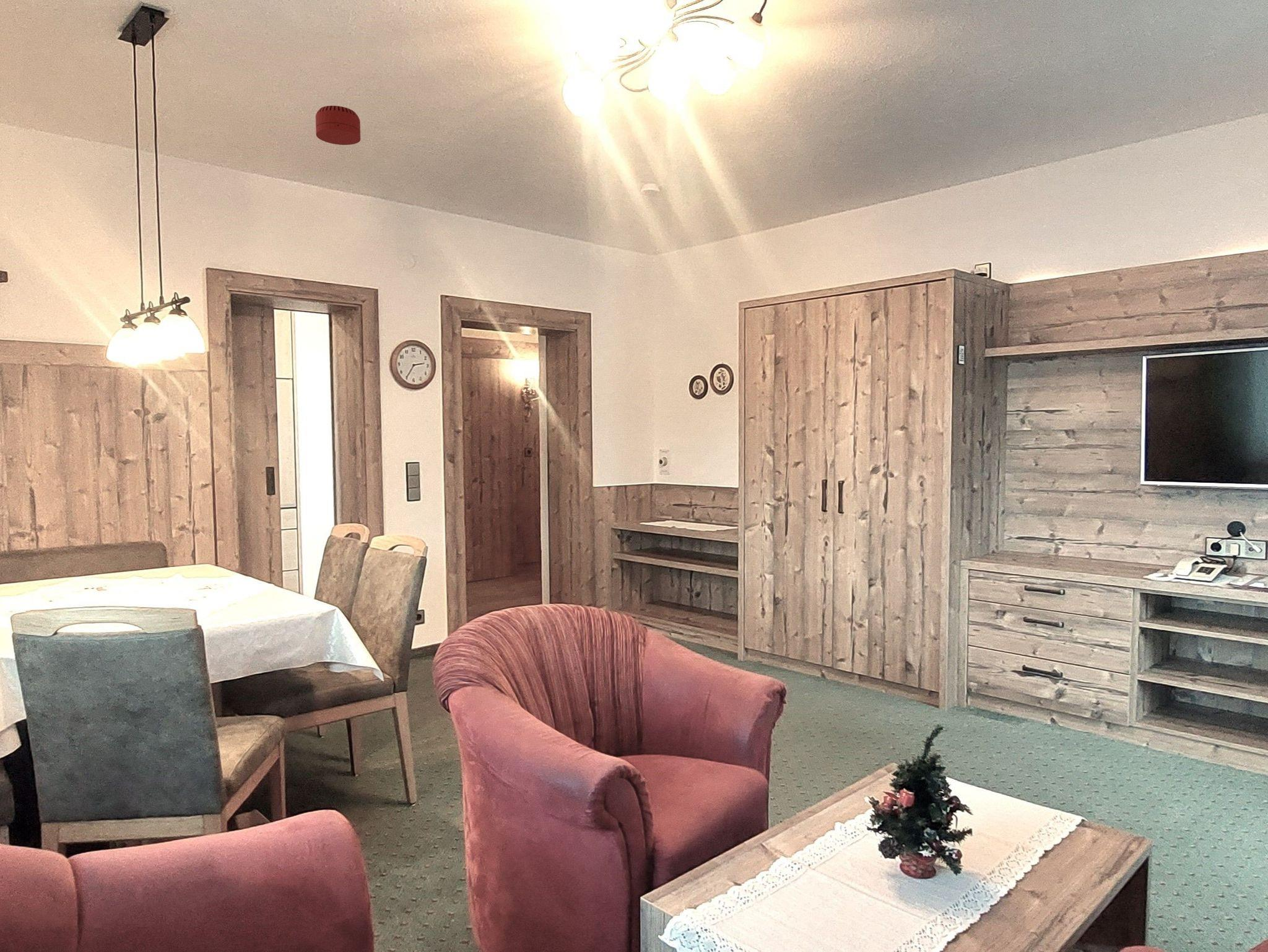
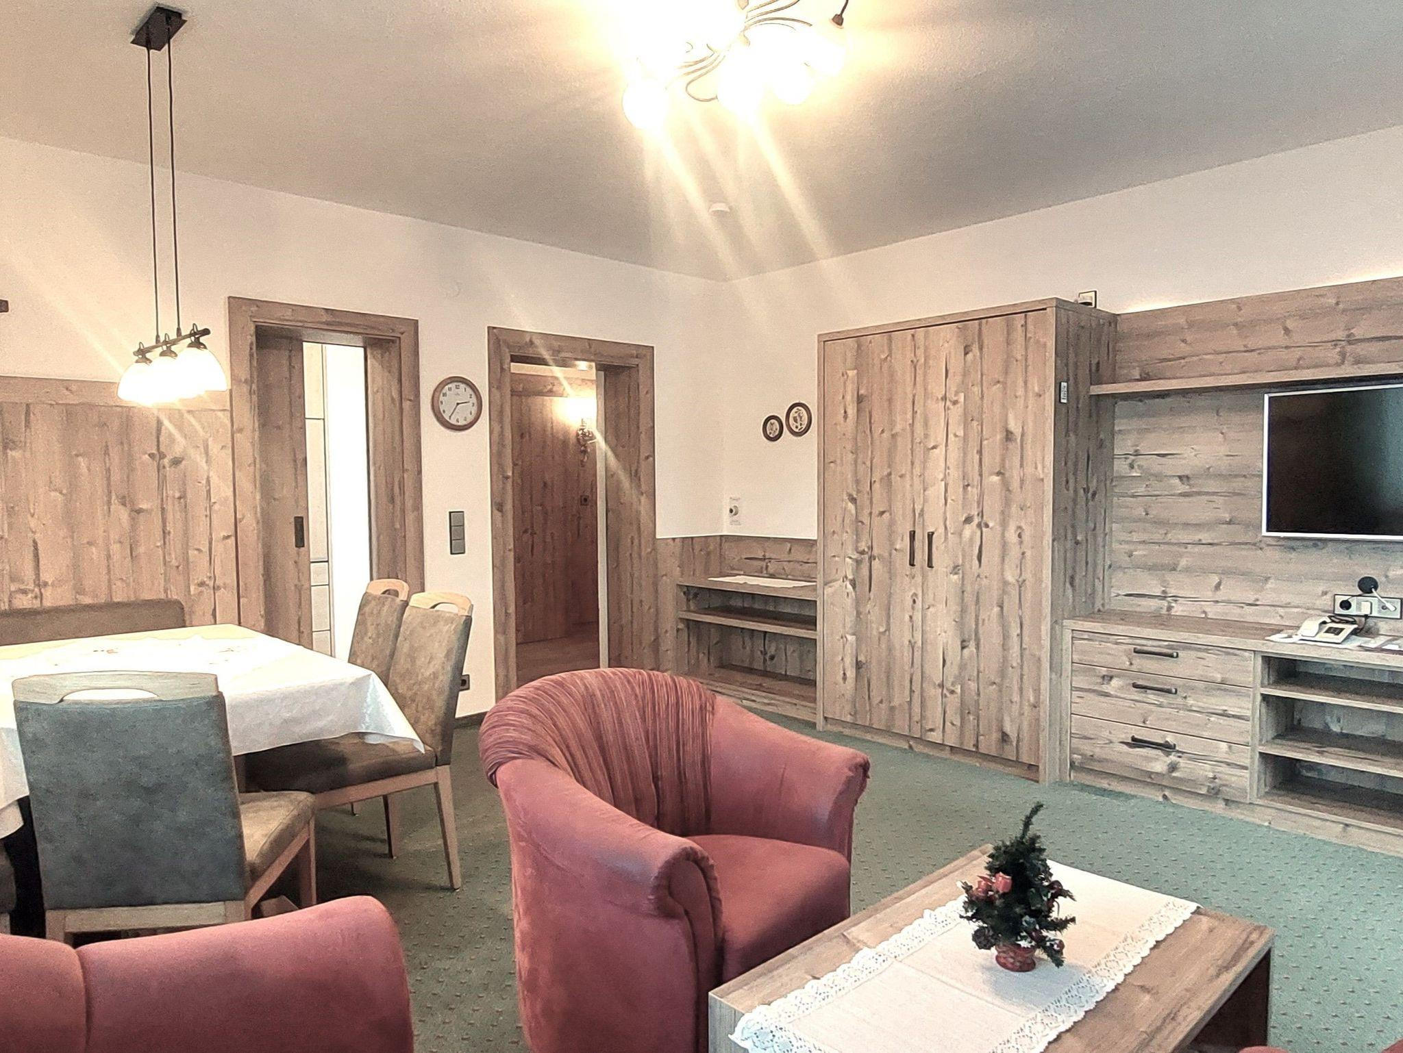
- smoke detector [315,105,361,145]
